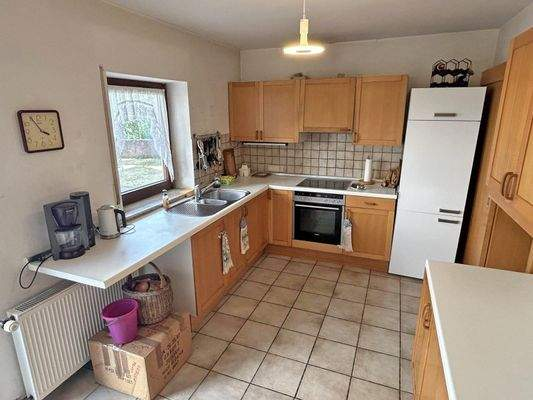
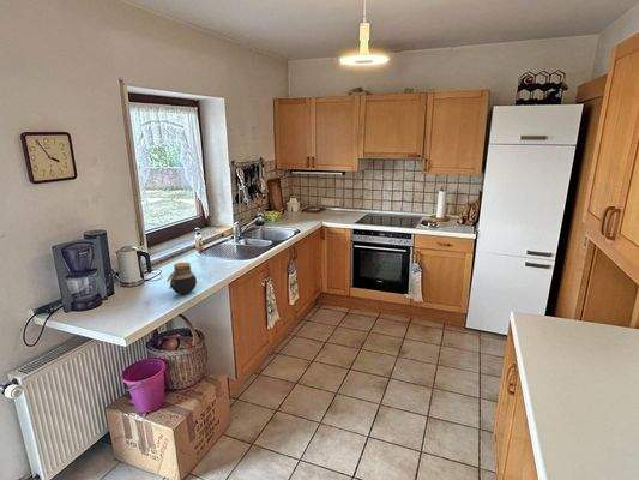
+ jar [165,262,198,295]
